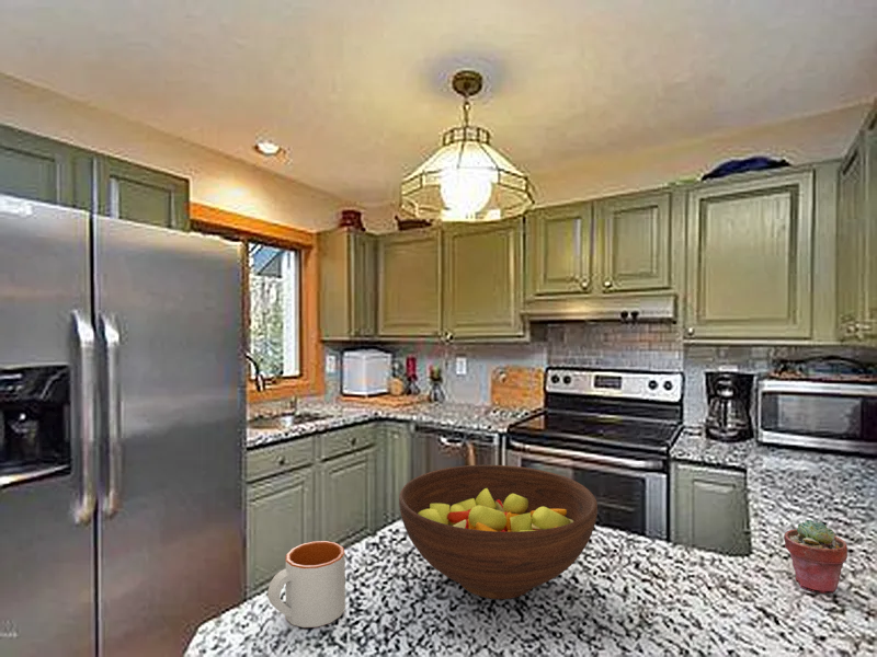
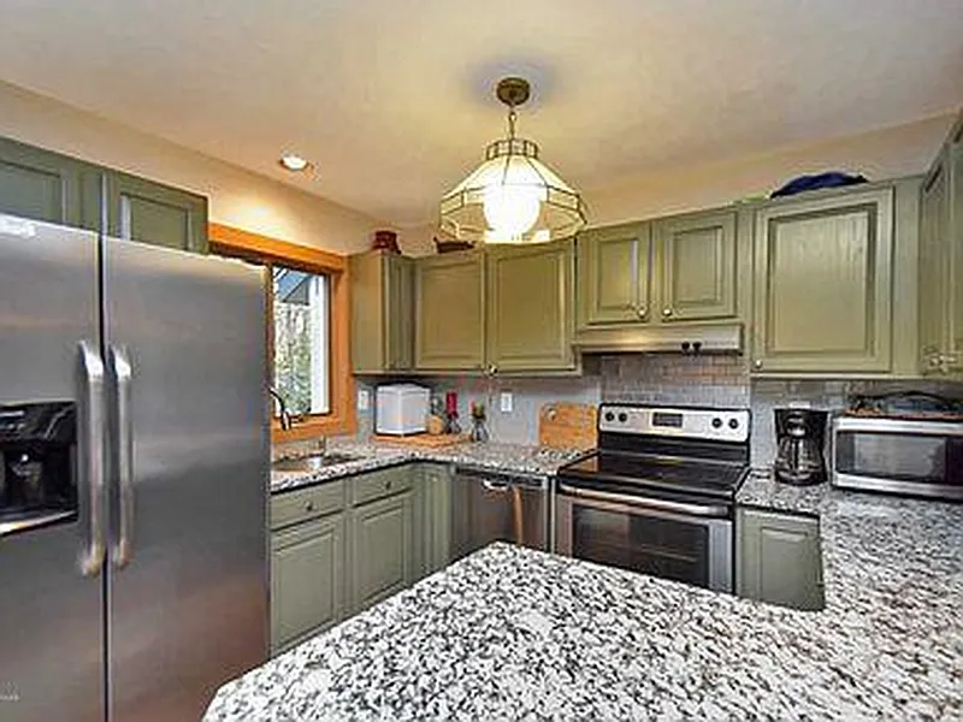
- potted succulent [783,519,848,595]
- fruit bowl [398,464,599,600]
- mug [266,540,346,629]
